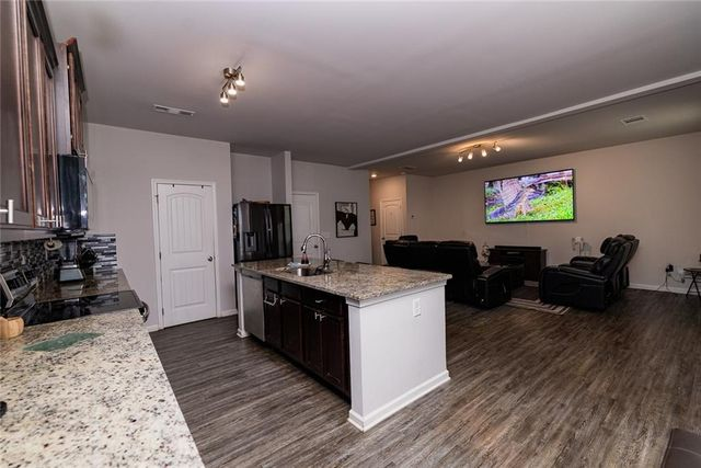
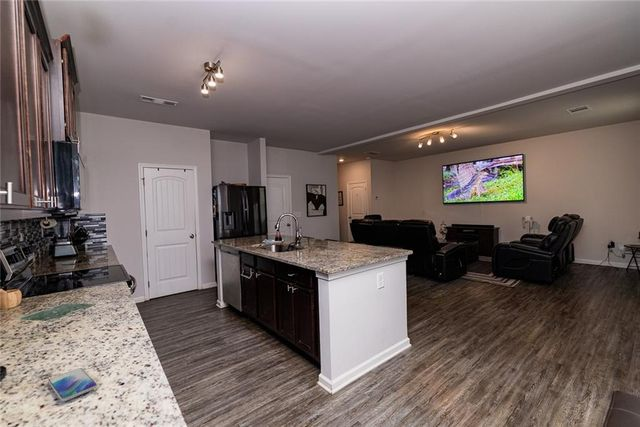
+ smartphone [47,367,98,402]
